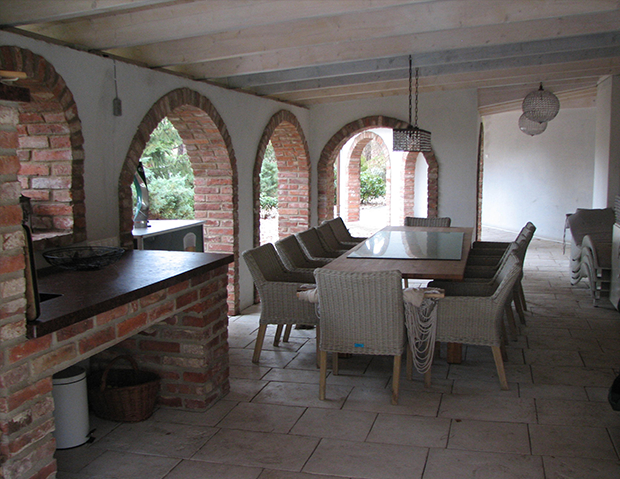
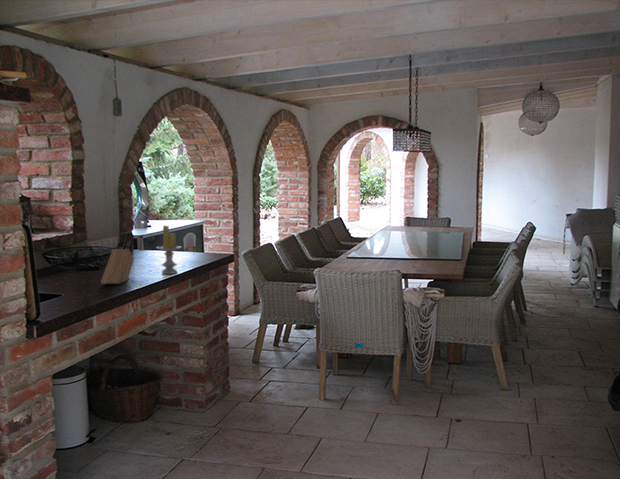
+ candle [155,224,183,275]
+ knife block [100,237,135,285]
